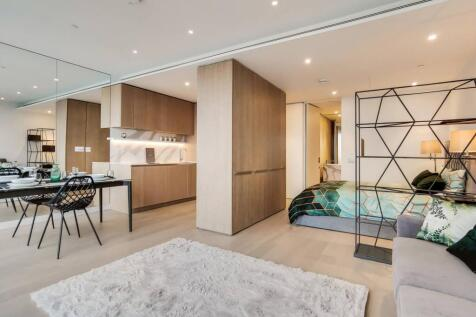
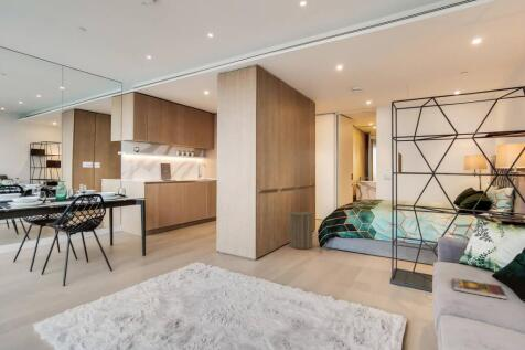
+ laundry hamper [289,206,313,251]
+ book [451,277,507,300]
